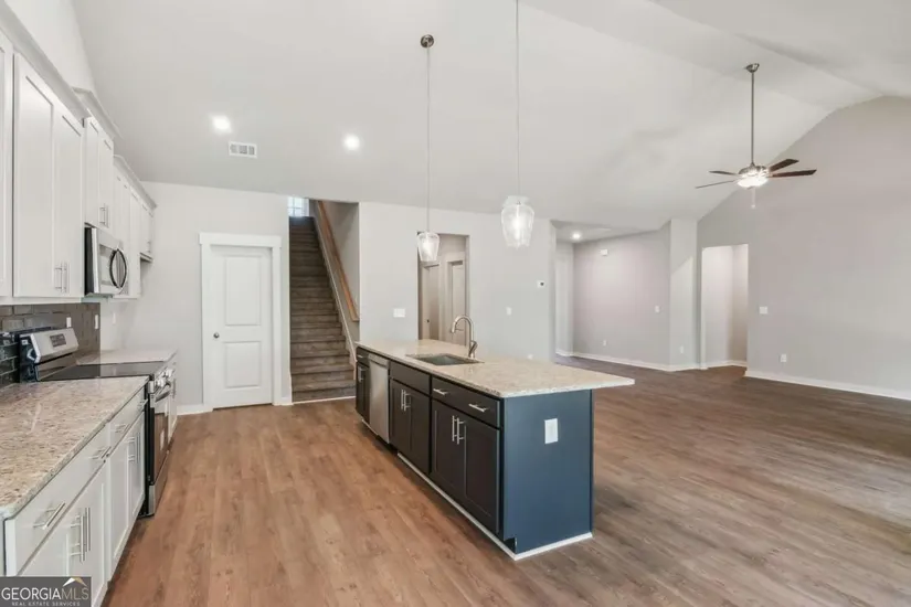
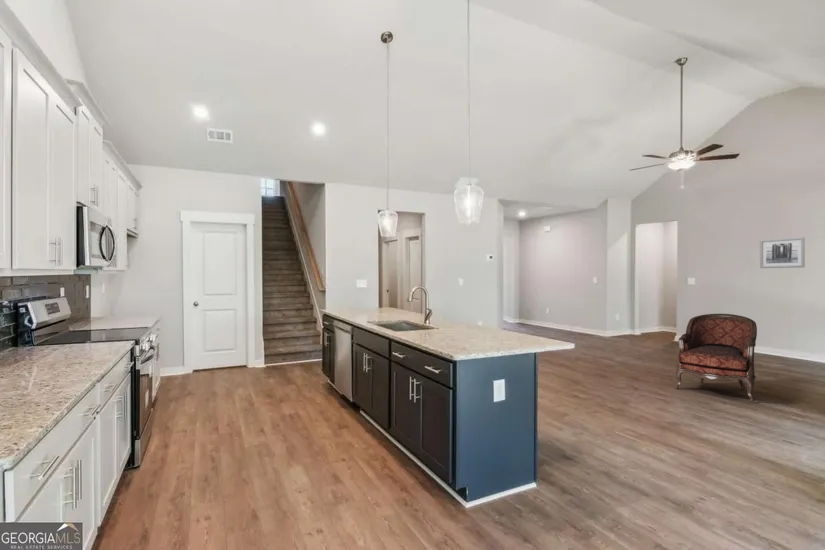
+ wall art [759,236,806,269]
+ armchair [674,313,758,403]
